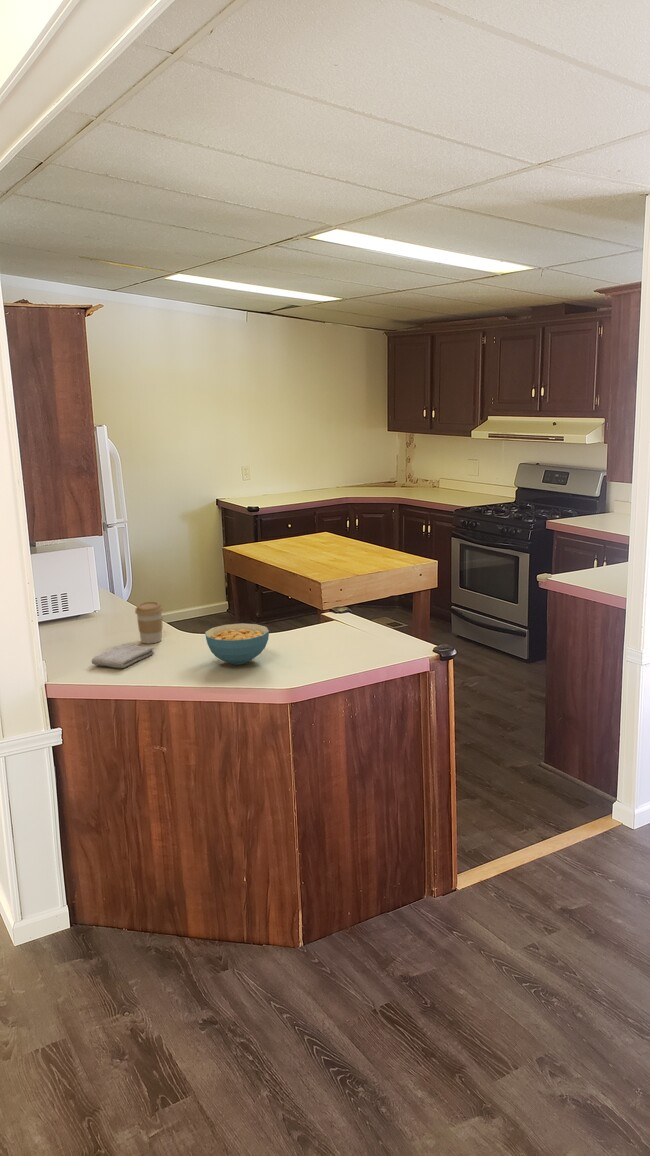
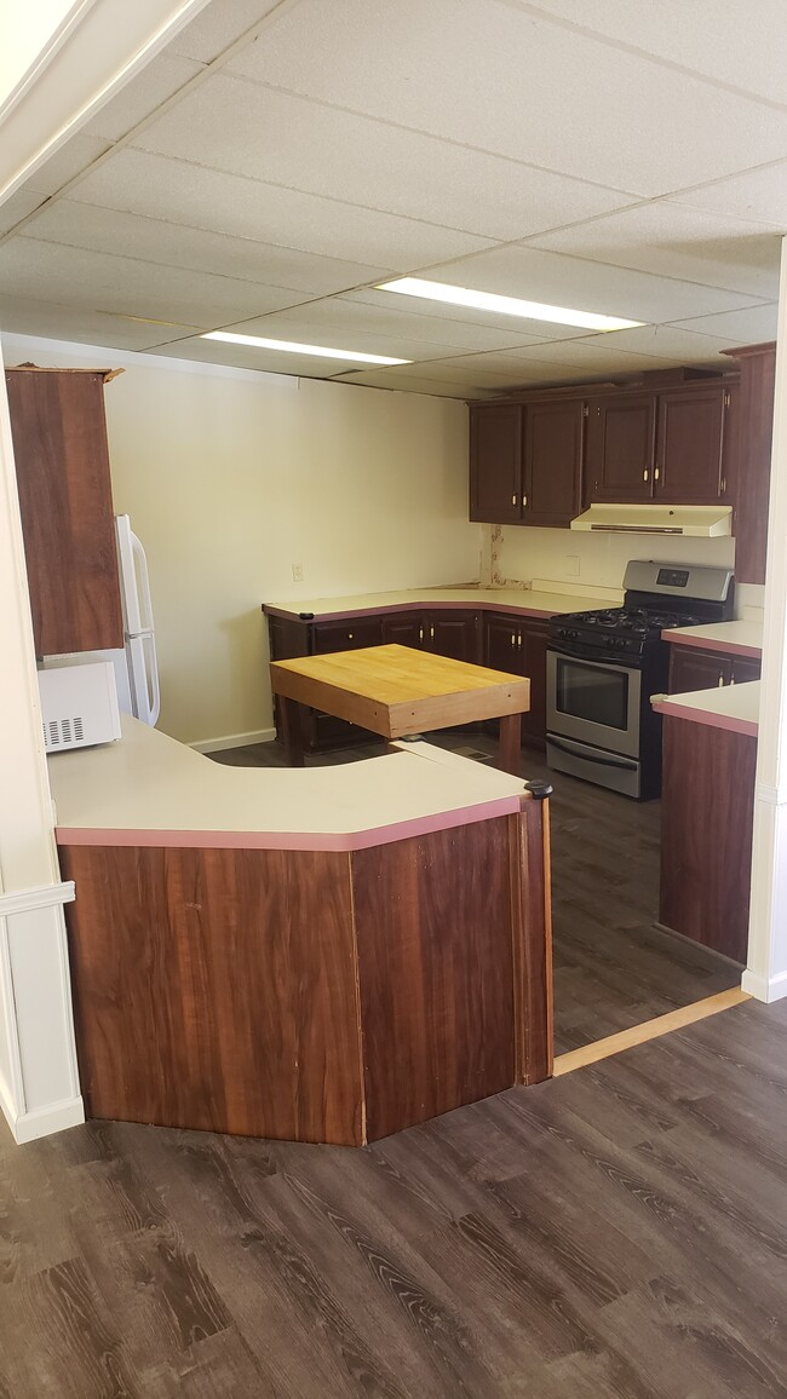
- cereal bowl [204,622,270,666]
- coffee cup [134,601,164,644]
- washcloth [91,643,155,669]
